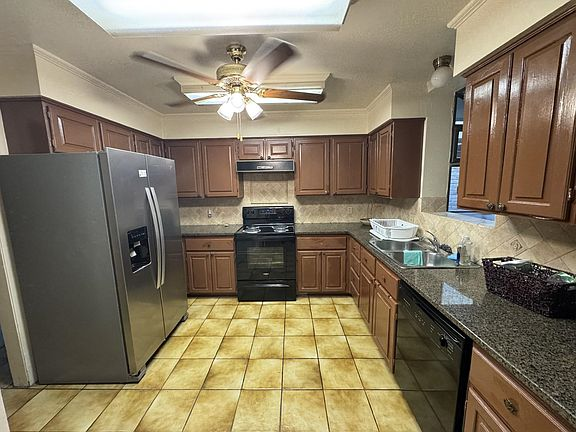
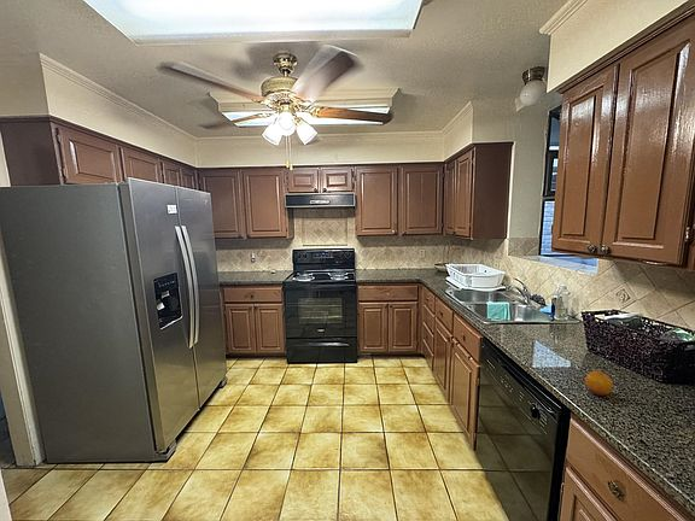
+ fruit [584,369,614,397]
